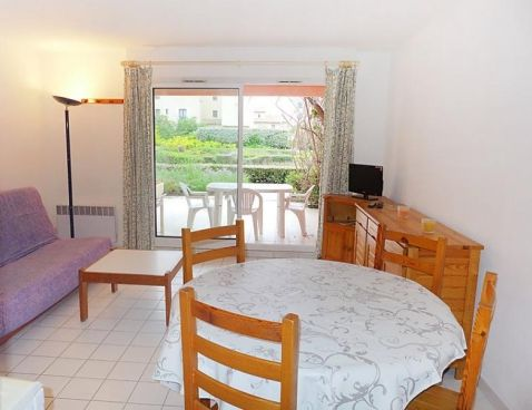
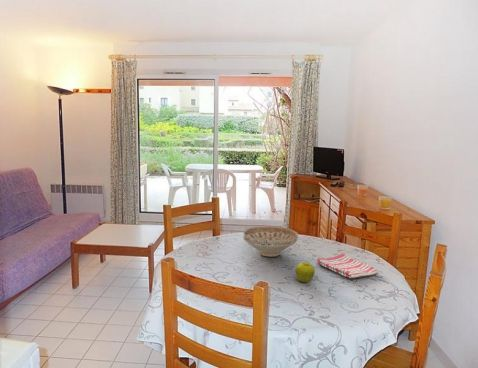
+ decorative bowl [242,225,299,258]
+ fruit [295,261,315,283]
+ dish towel [316,252,380,279]
